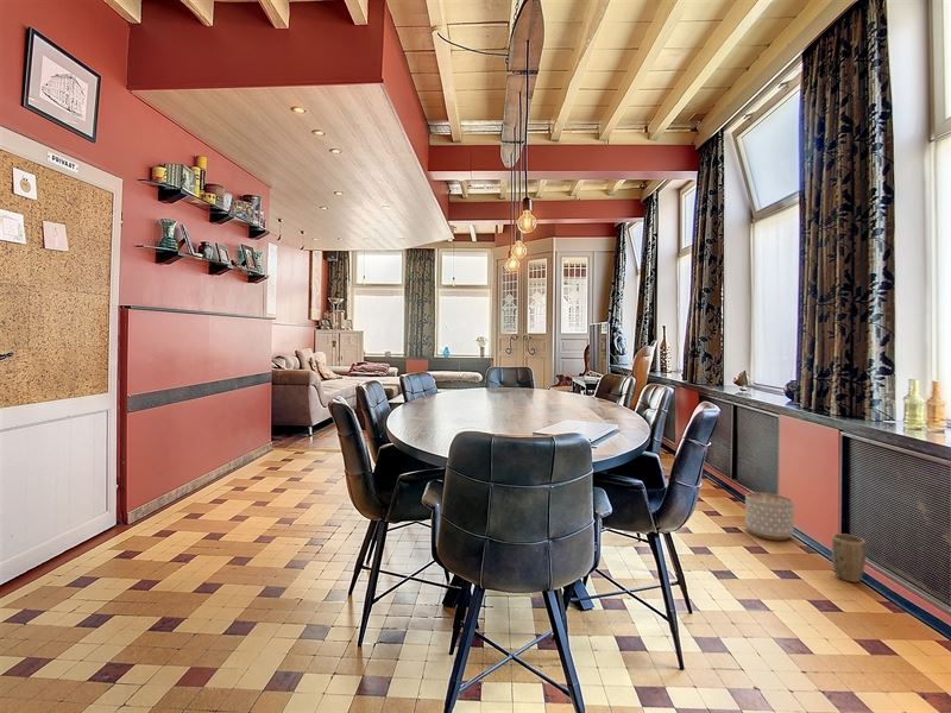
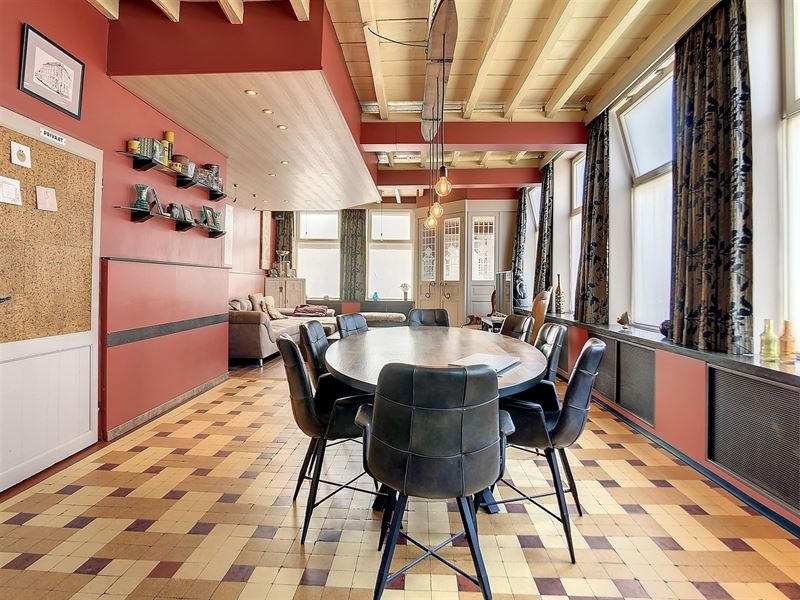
- plant pot [831,532,867,583]
- planter [744,491,795,541]
